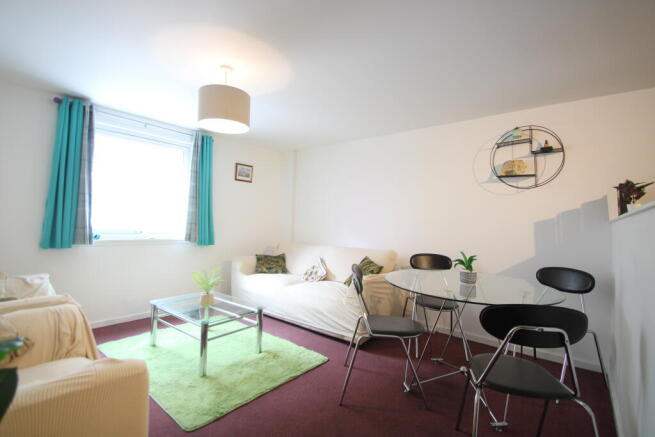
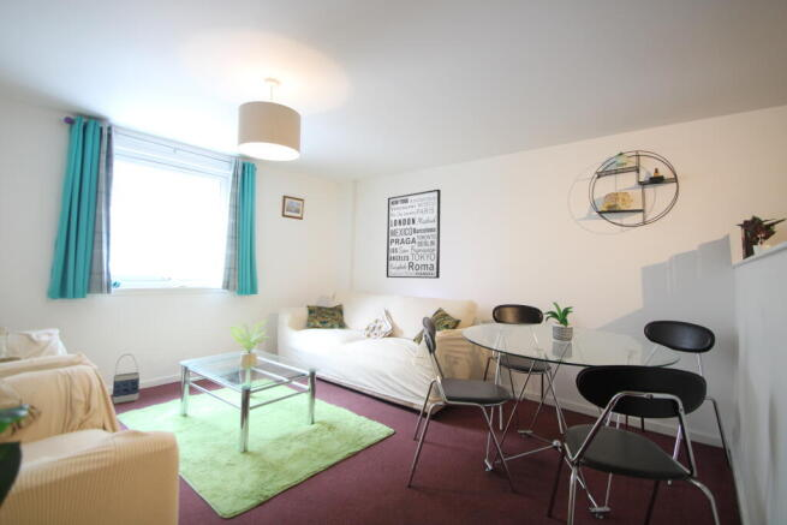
+ wall art [386,189,442,280]
+ bag [112,353,141,405]
